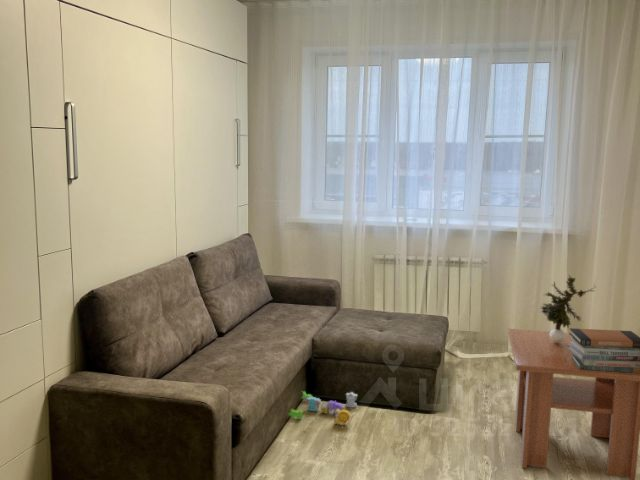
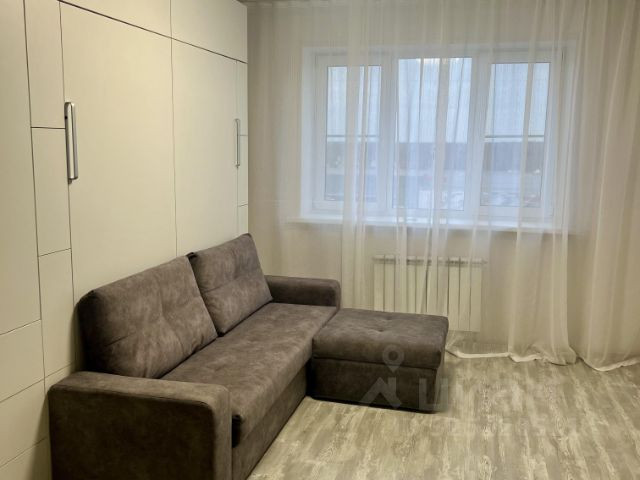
- coffee table [507,328,640,480]
- stacking toy [287,390,358,426]
- book stack [568,327,640,374]
- potted plant [539,273,596,343]
